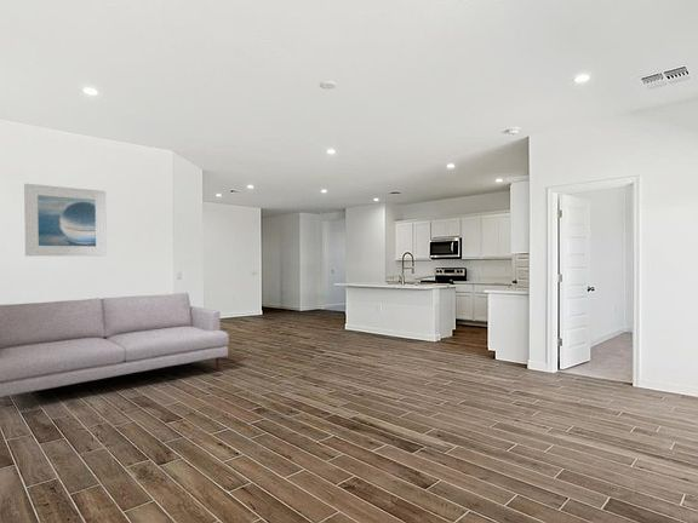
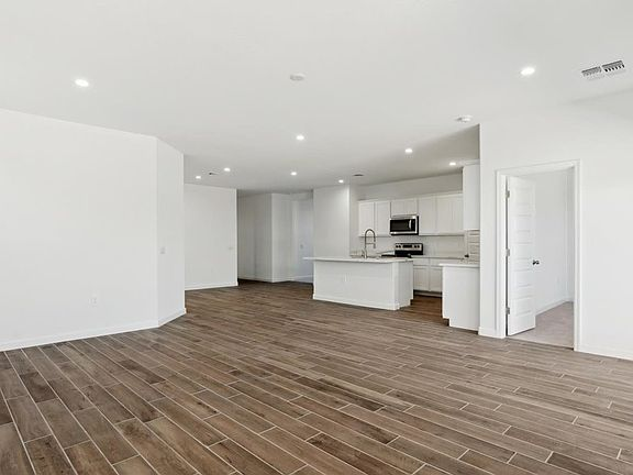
- sofa [0,292,230,398]
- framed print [23,183,108,257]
